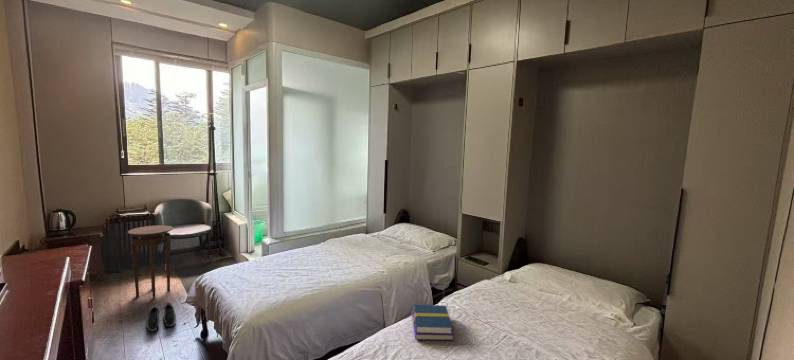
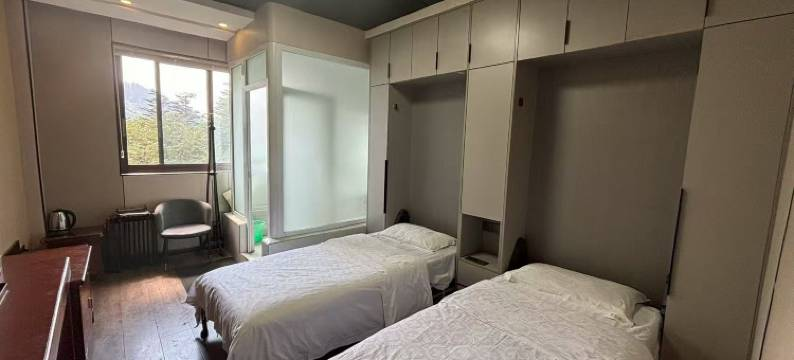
- boots [145,302,177,332]
- stool [127,224,174,299]
- book [411,304,455,341]
